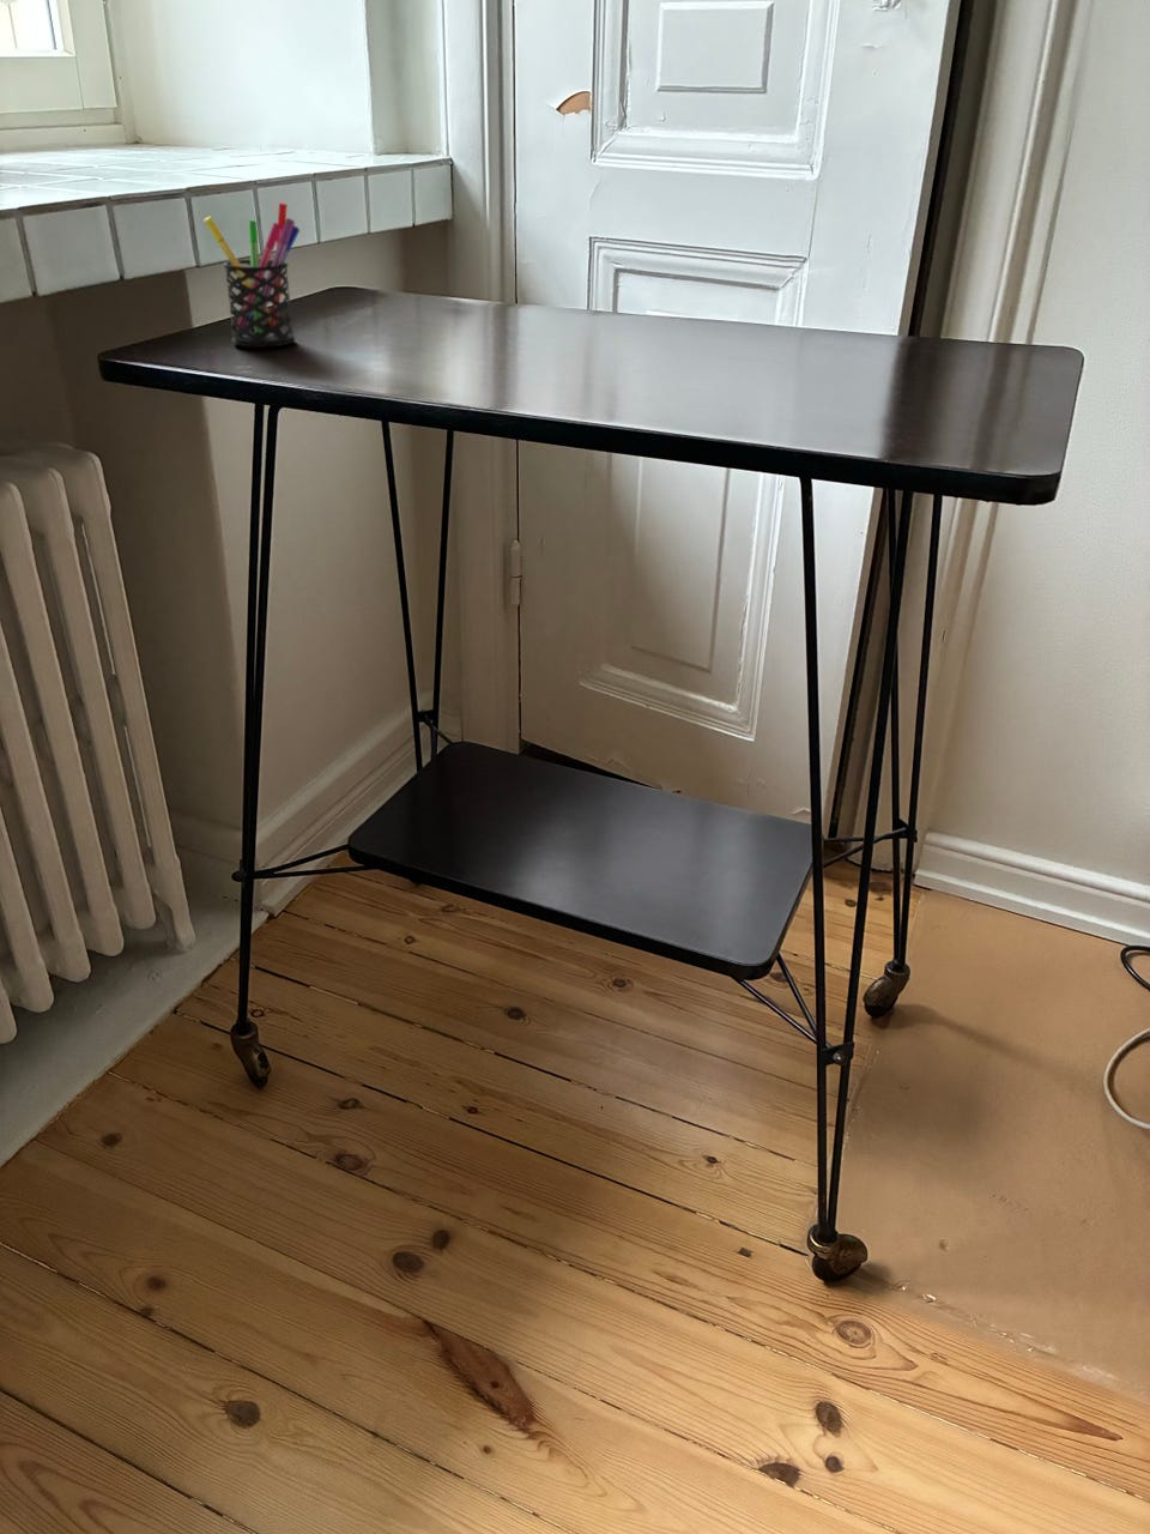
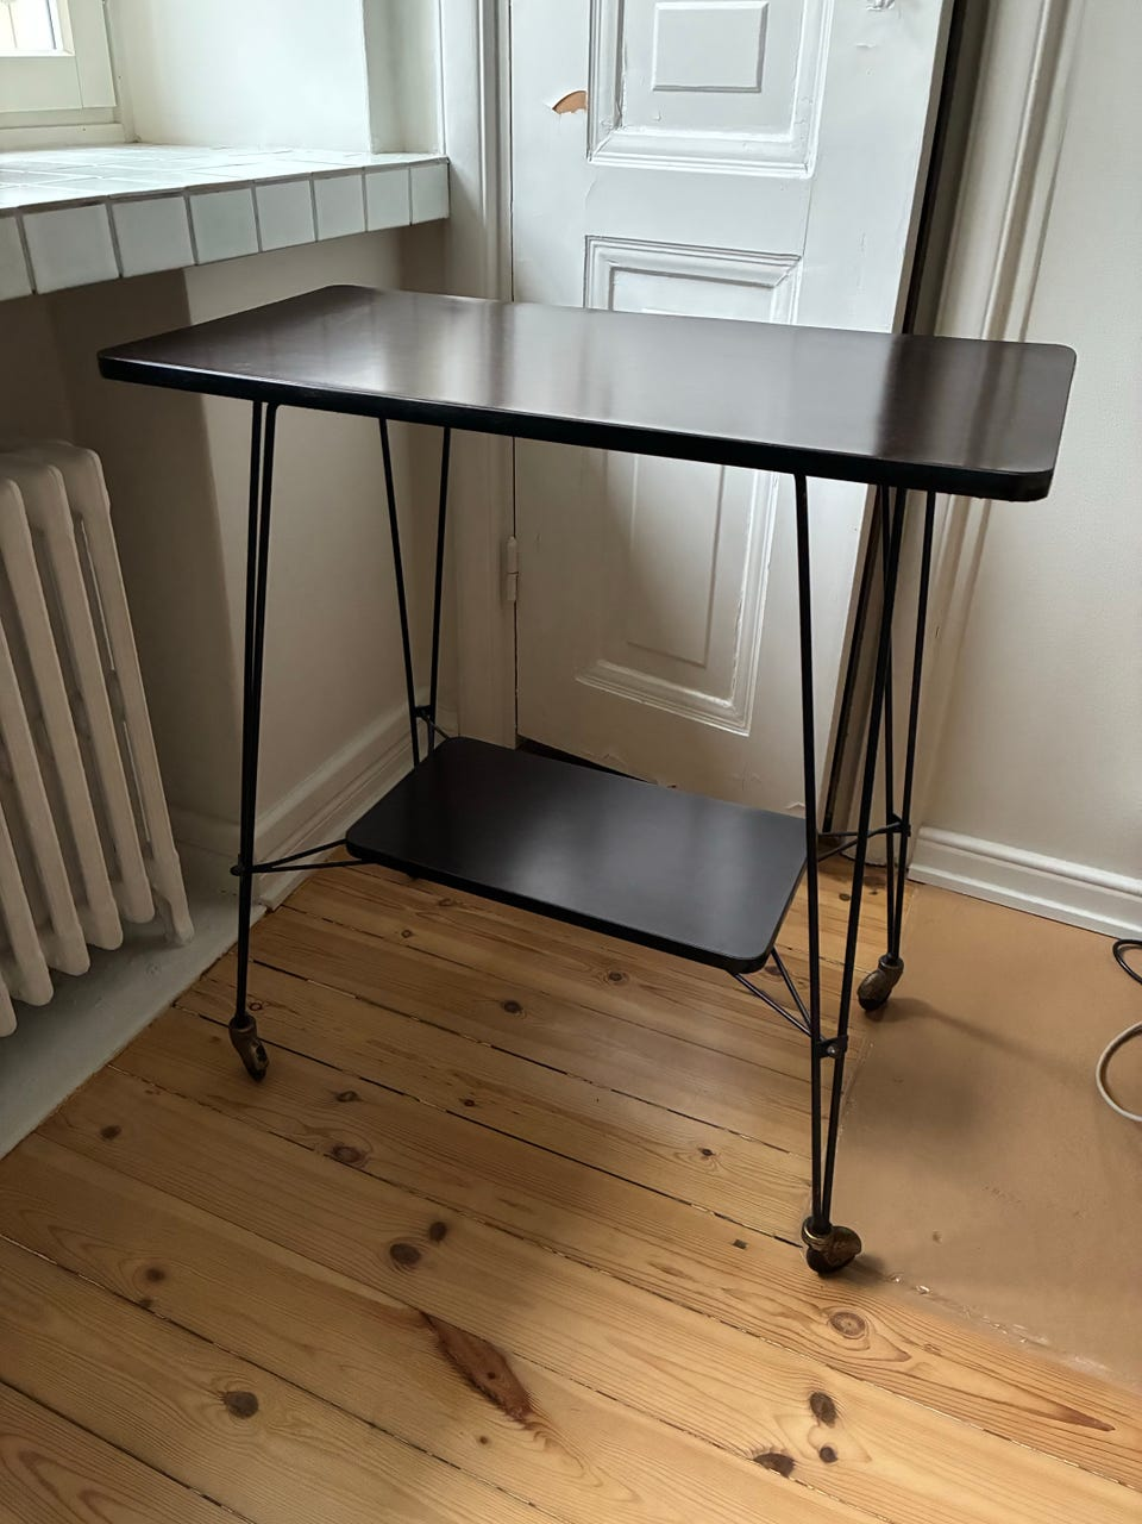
- pen holder [203,202,301,349]
